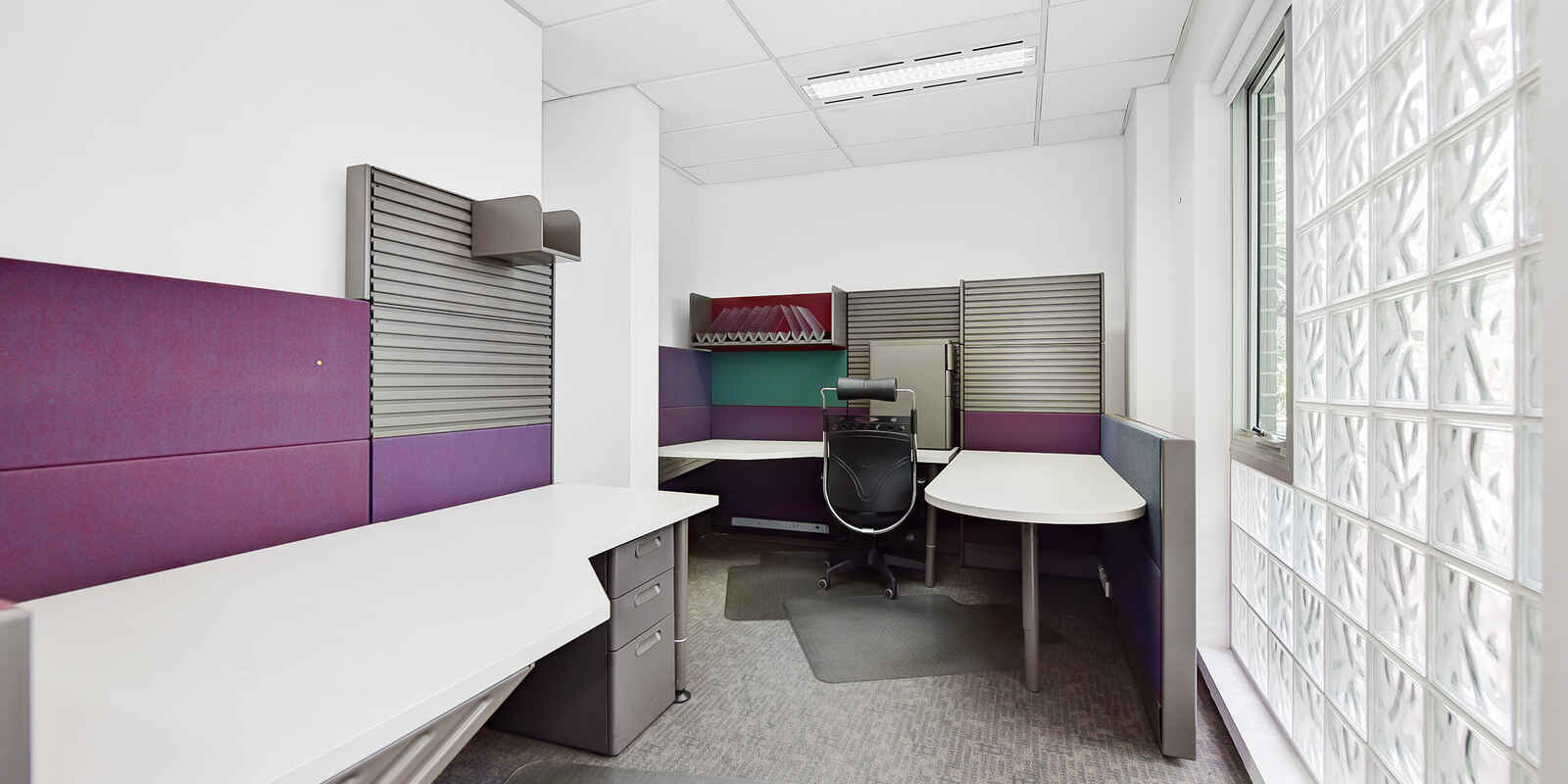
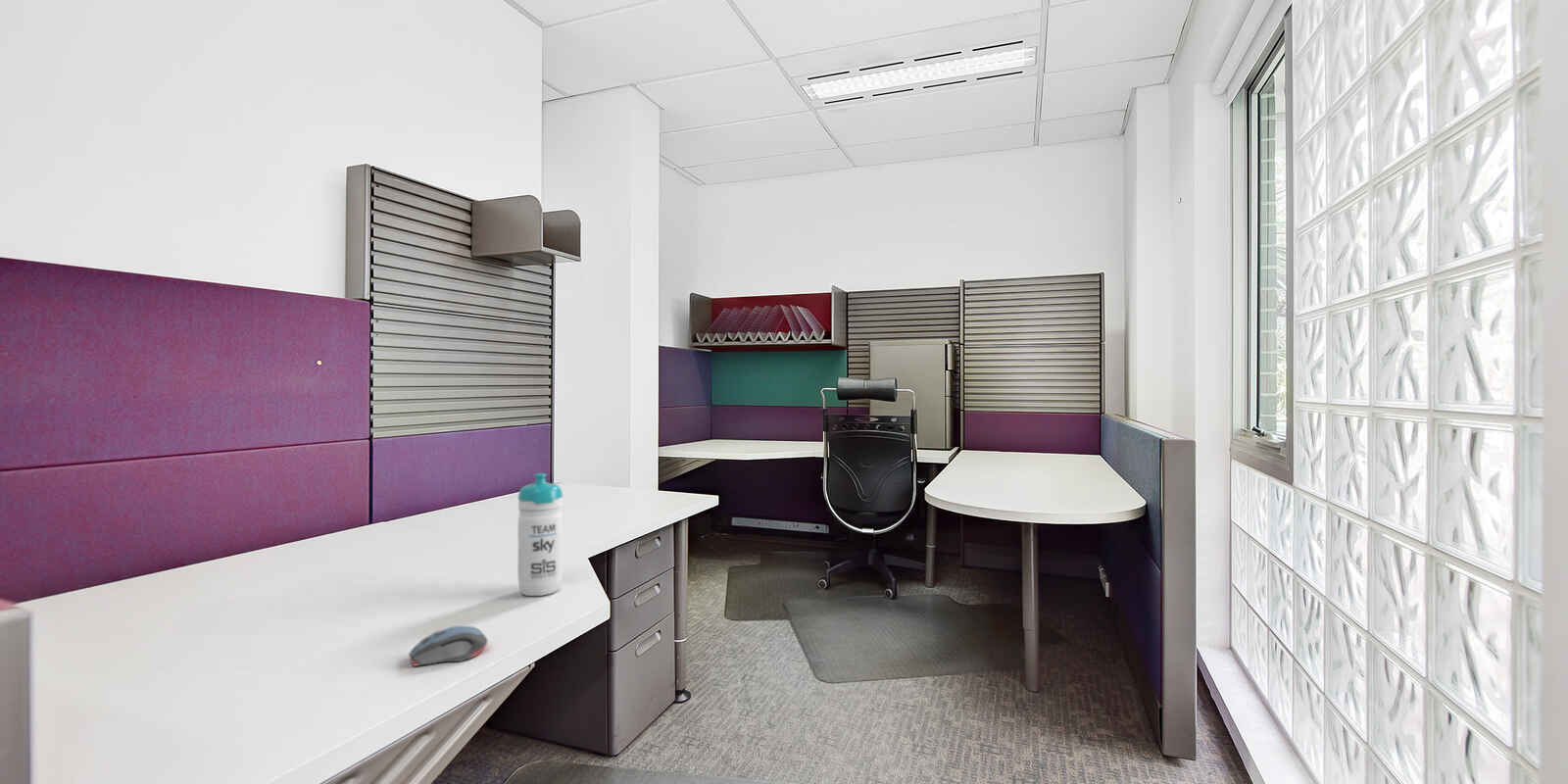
+ water bottle [516,472,564,597]
+ computer mouse [408,625,489,666]
